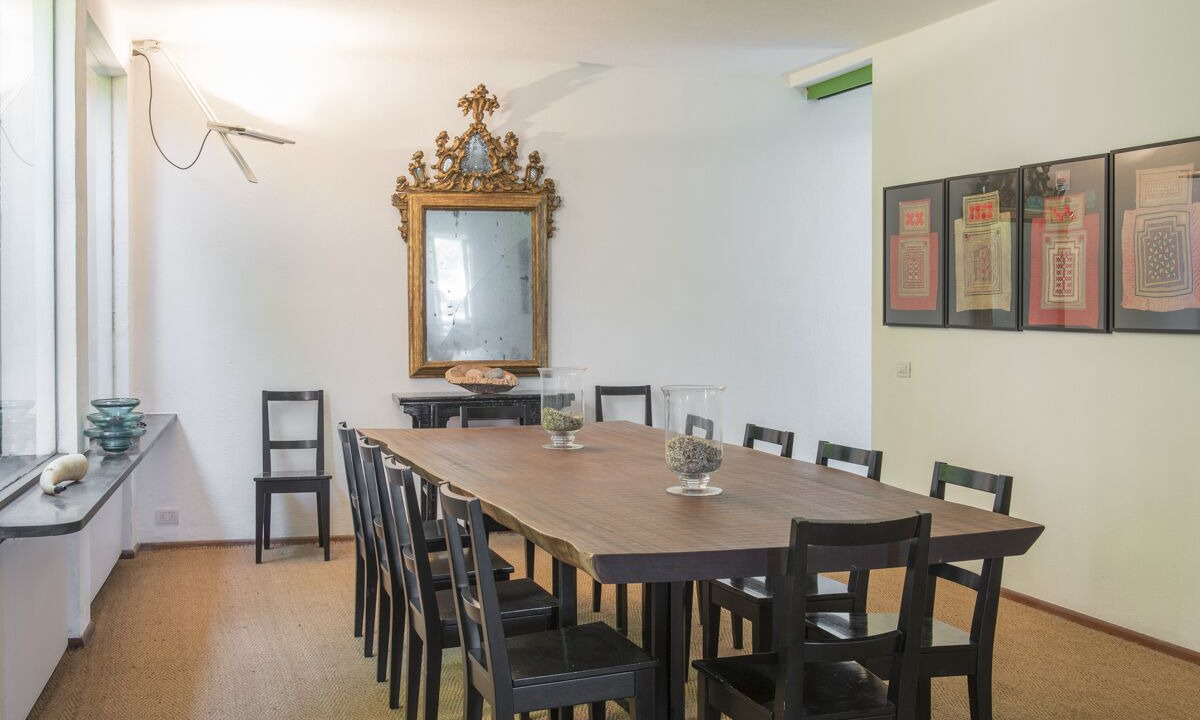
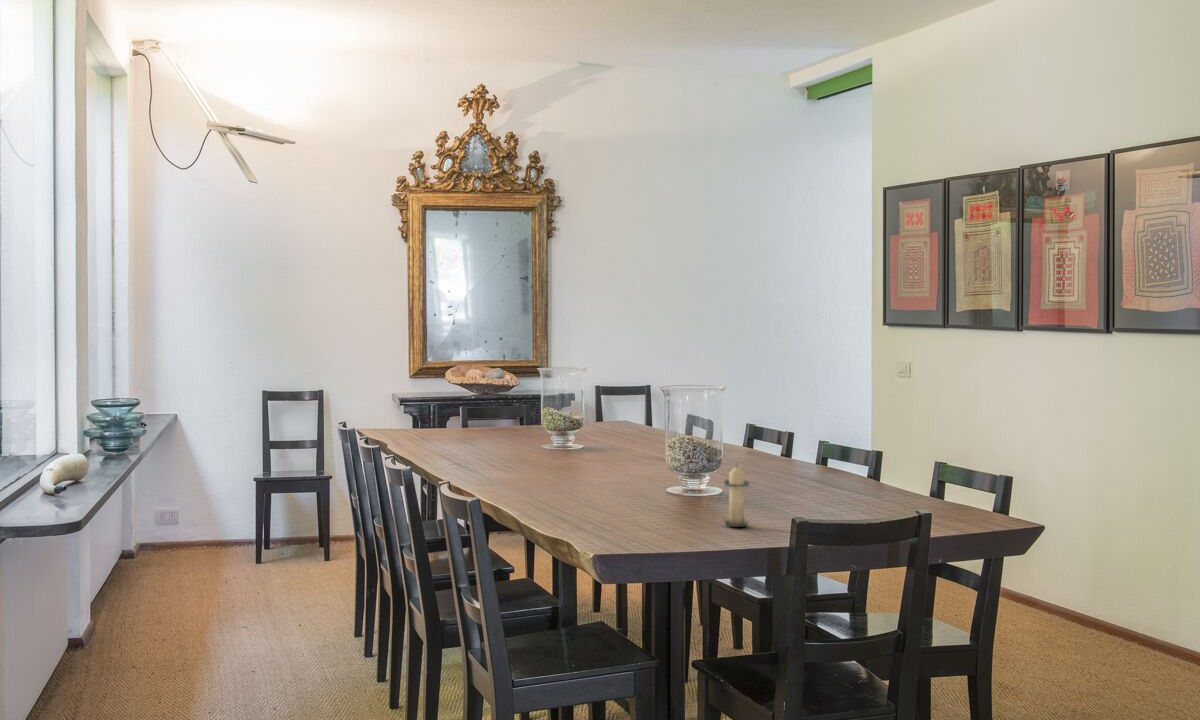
+ candle [723,462,750,528]
